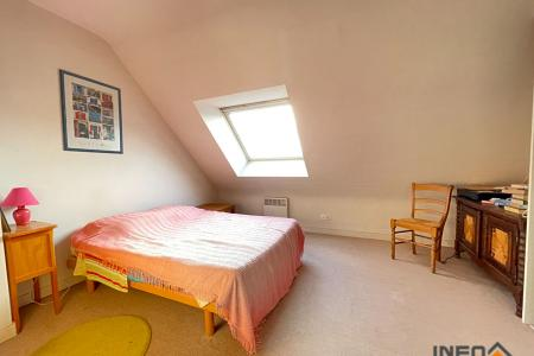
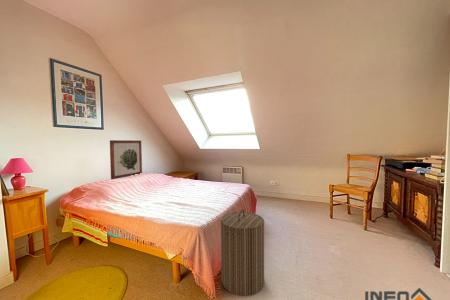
+ wall art [109,139,143,180]
+ laundry hamper [220,208,265,297]
